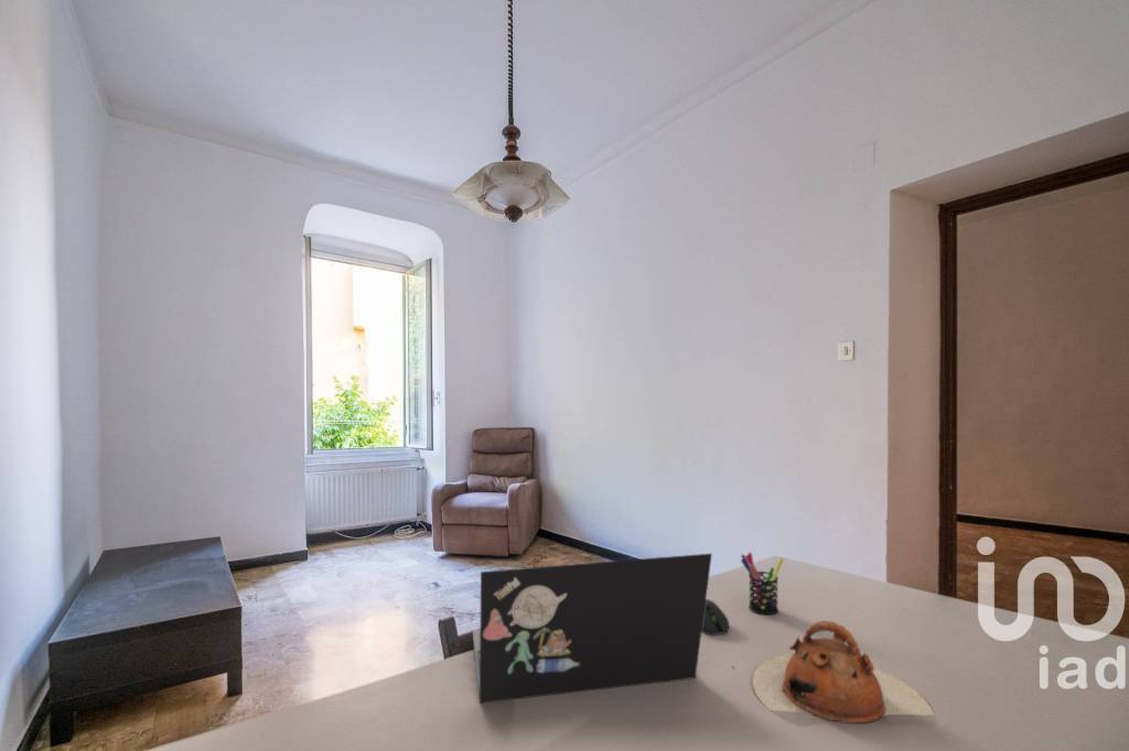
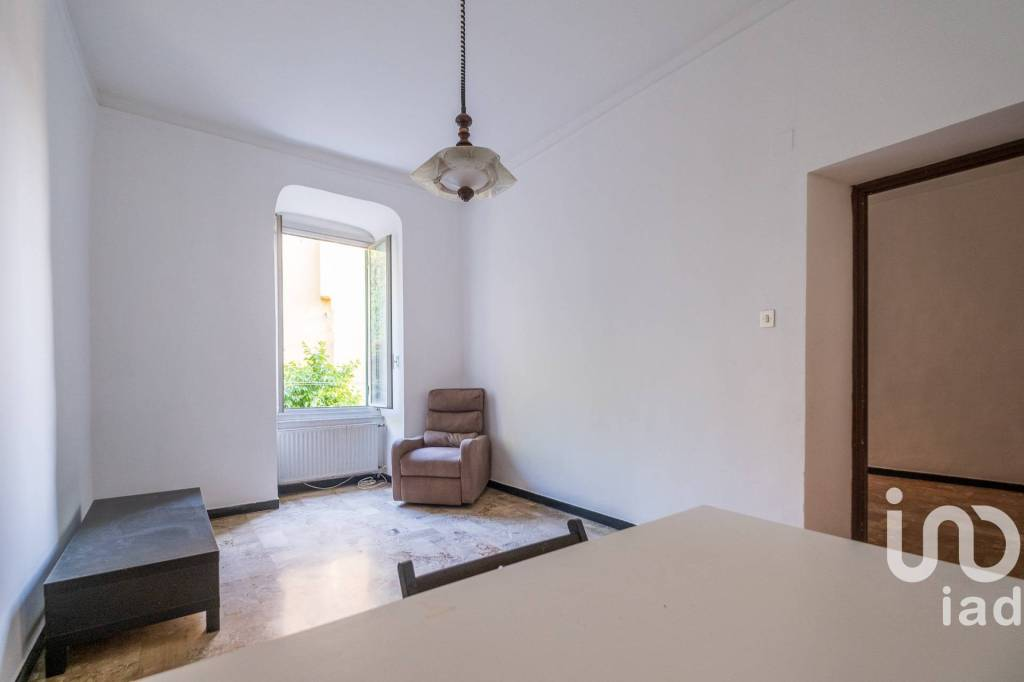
- teapot [751,620,935,725]
- computer mouse [701,598,730,636]
- laptop [472,553,713,704]
- pen holder [740,552,784,616]
